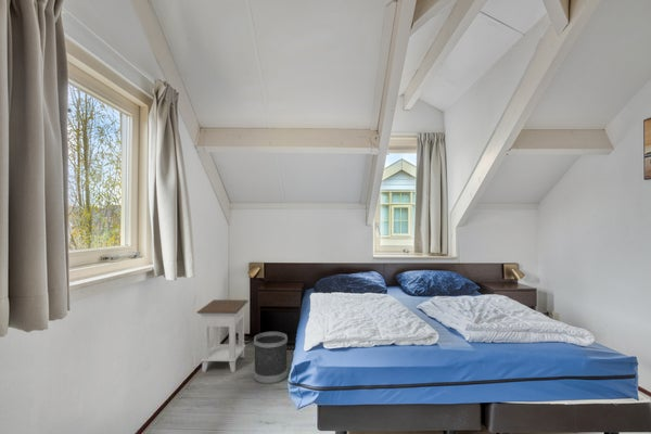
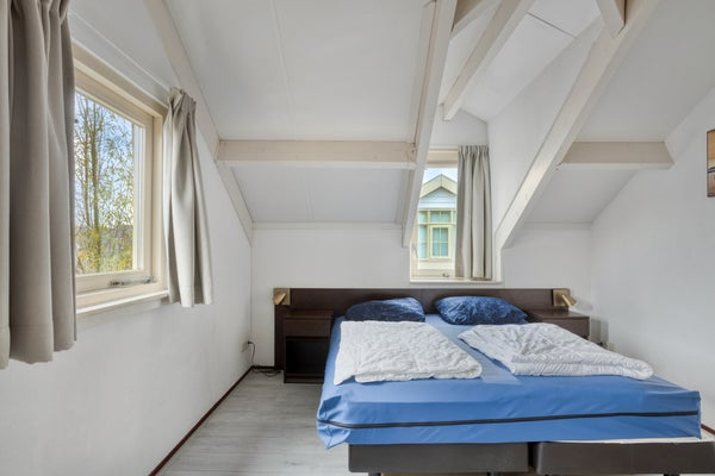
- nightstand [195,298,250,373]
- wastebasket [253,331,289,385]
